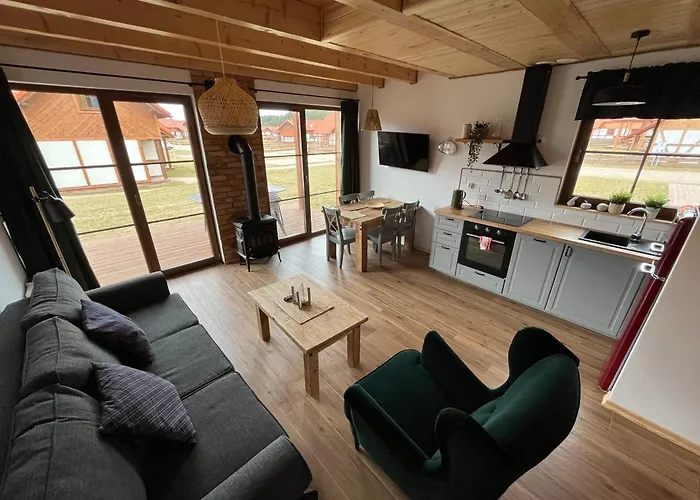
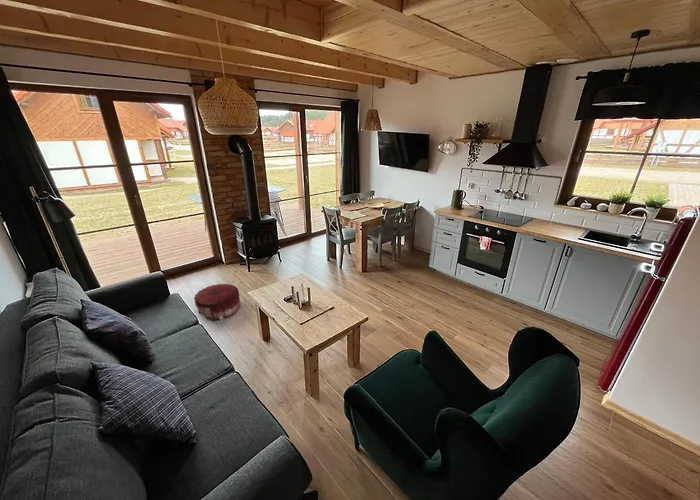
+ pouf [193,283,241,321]
